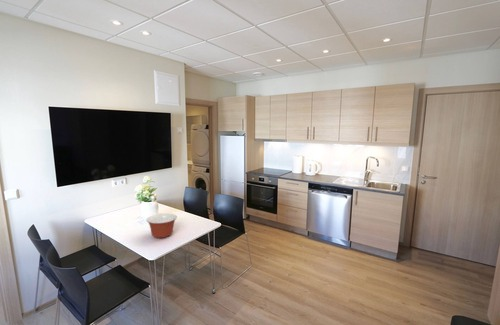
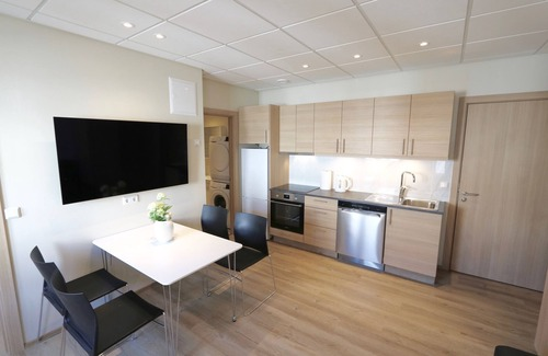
- mixing bowl [145,212,178,239]
